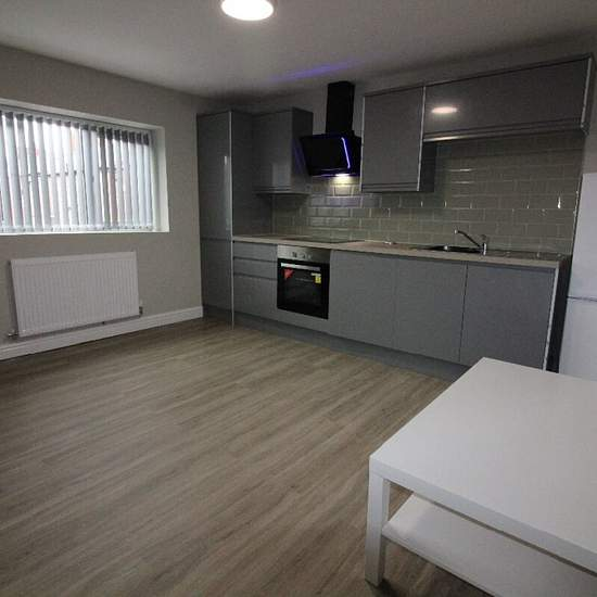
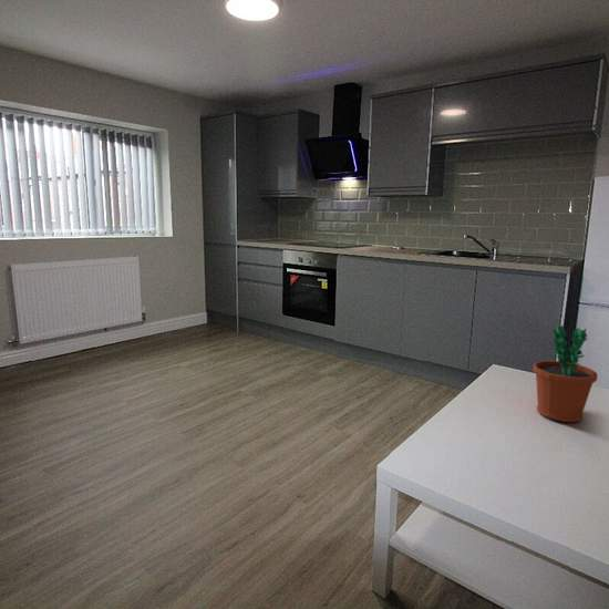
+ flower pot [533,324,599,423]
